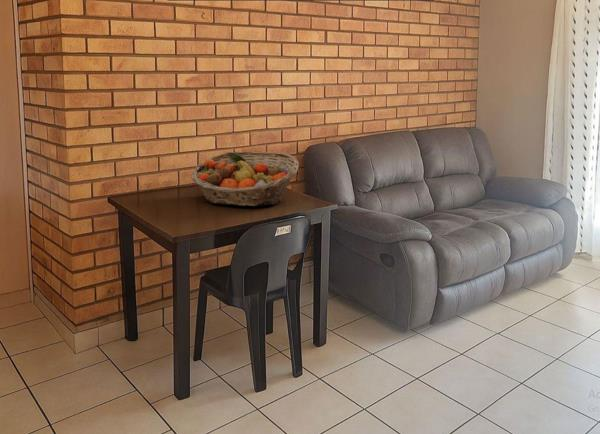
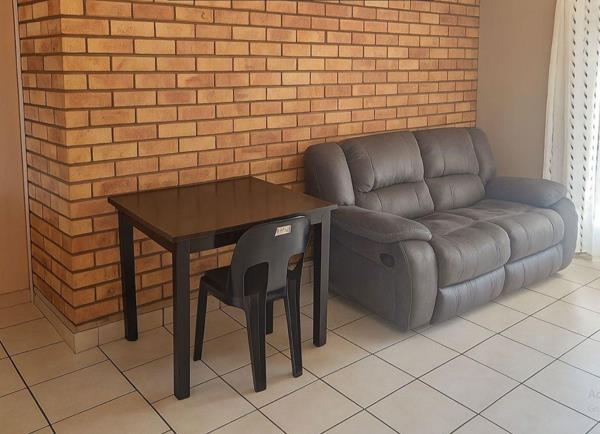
- fruit basket [191,151,300,207]
